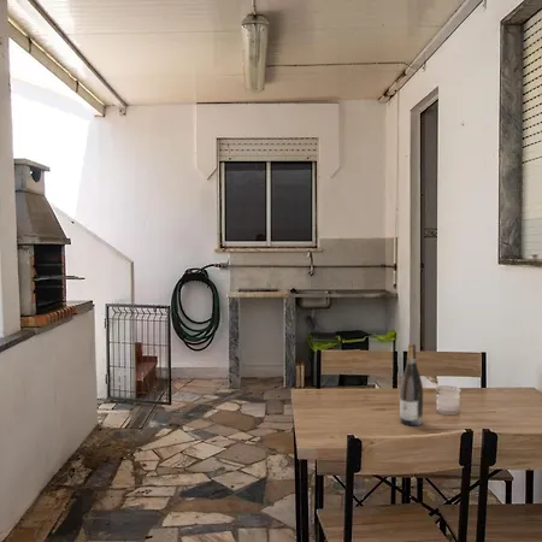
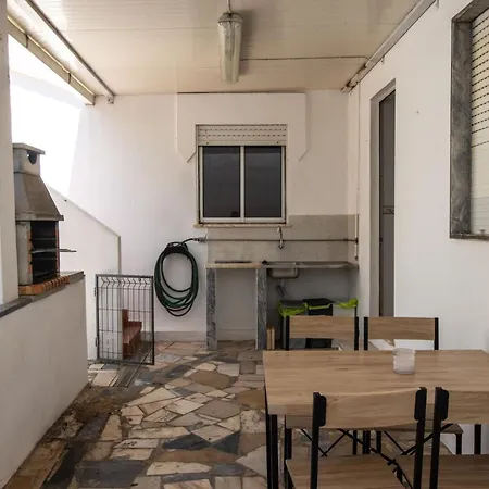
- wine bottle [399,342,424,426]
